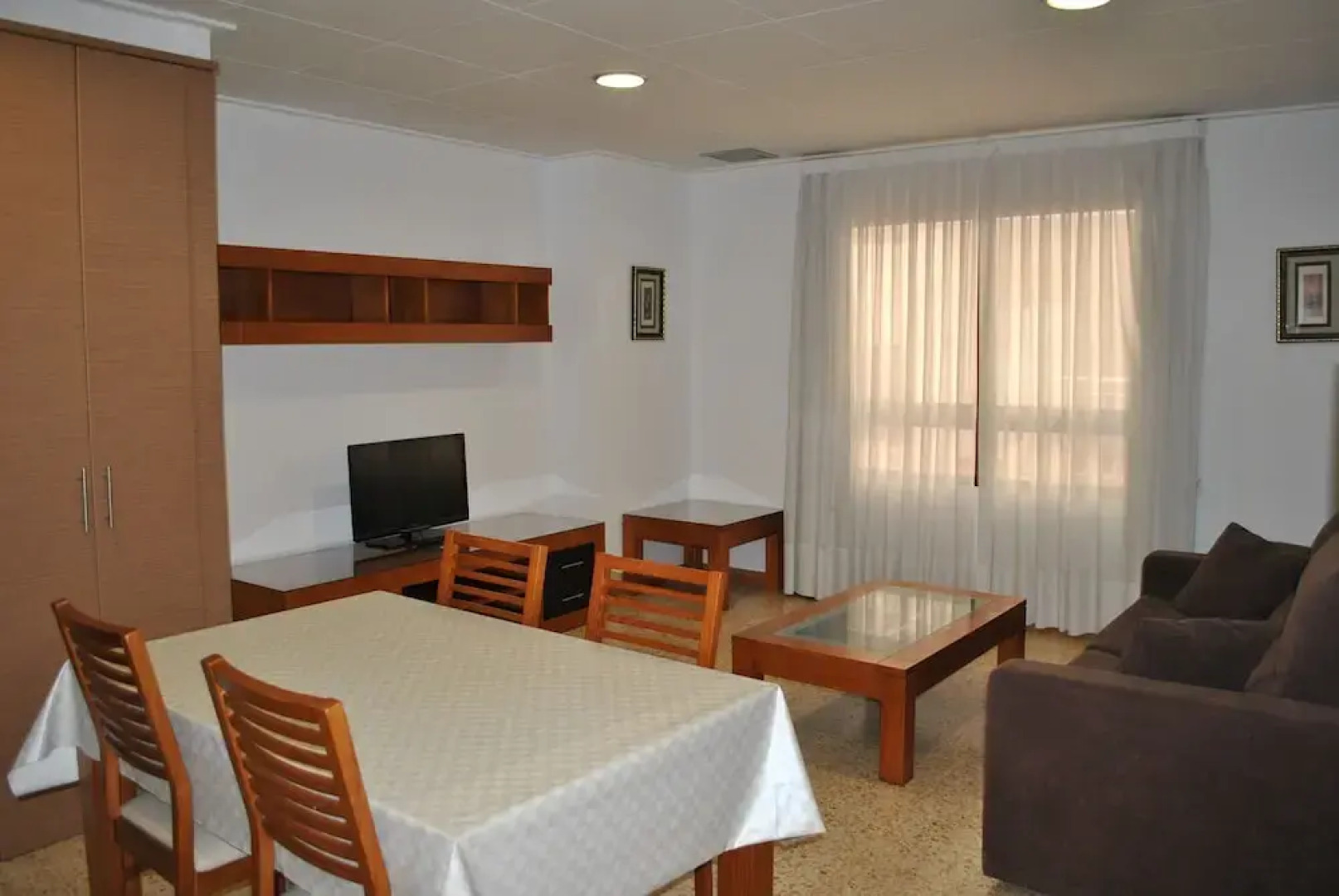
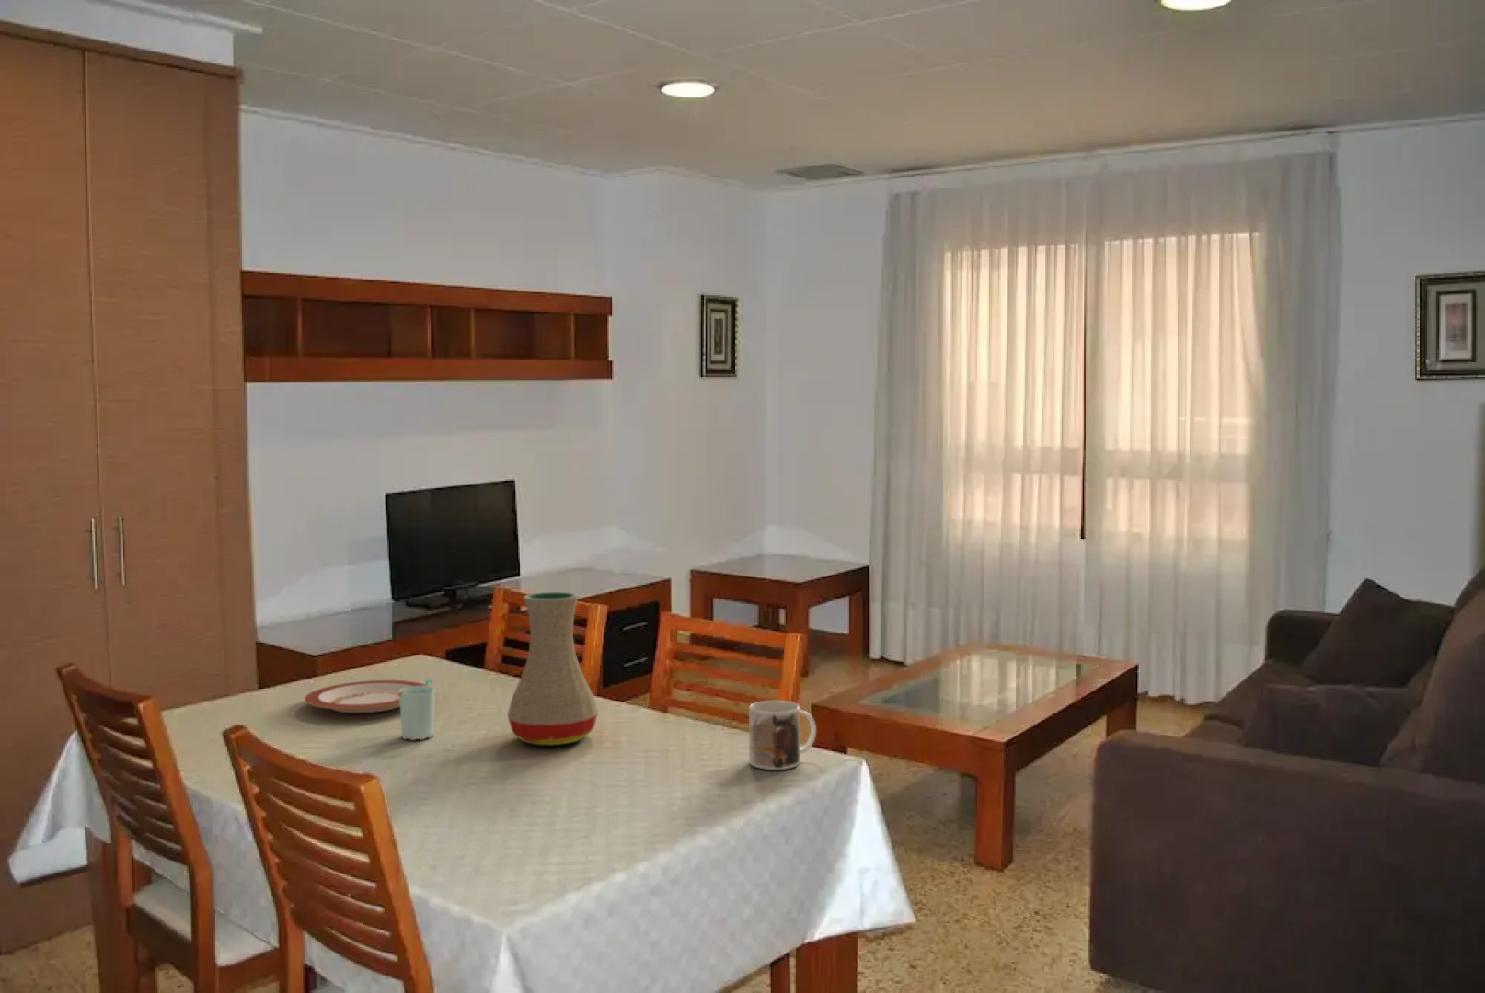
+ mug [747,699,817,770]
+ cup [398,679,436,741]
+ vase [506,591,599,746]
+ plate [304,679,430,714]
